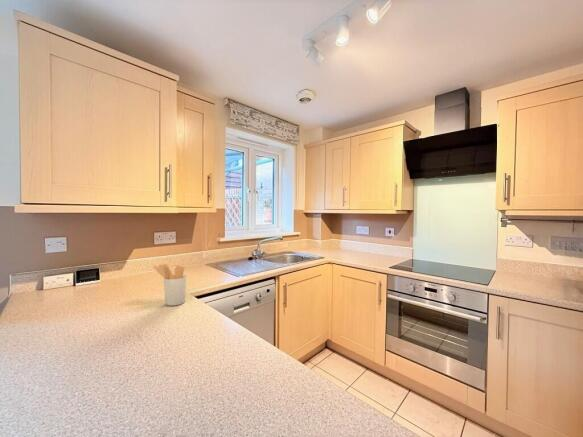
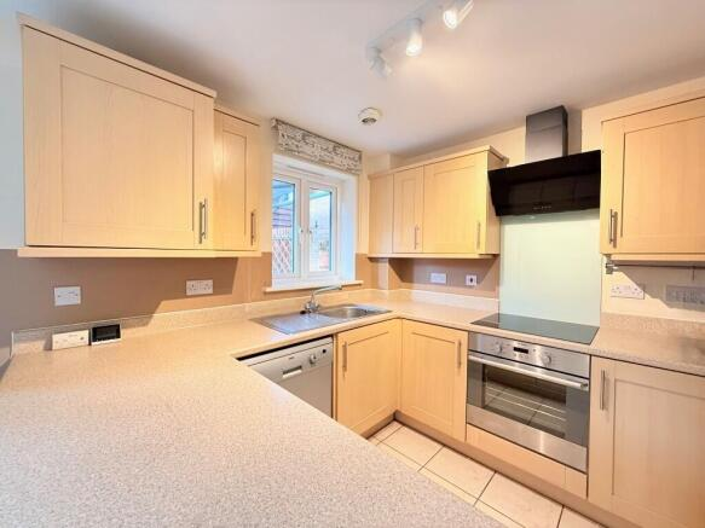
- utensil holder [153,263,187,307]
